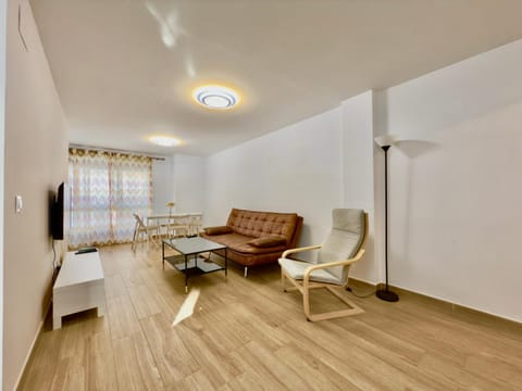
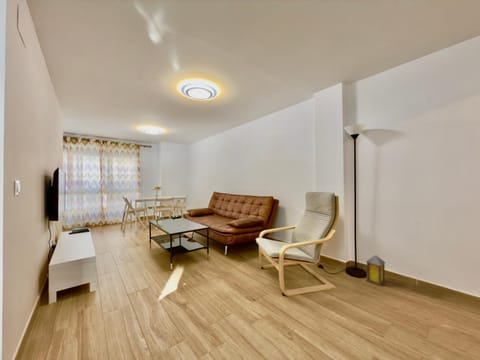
+ lantern [365,254,387,287]
